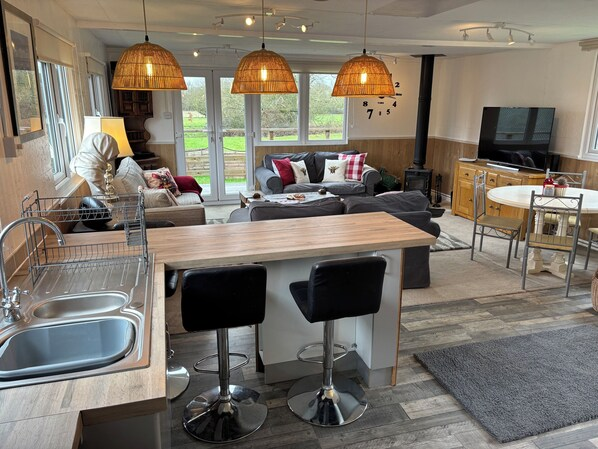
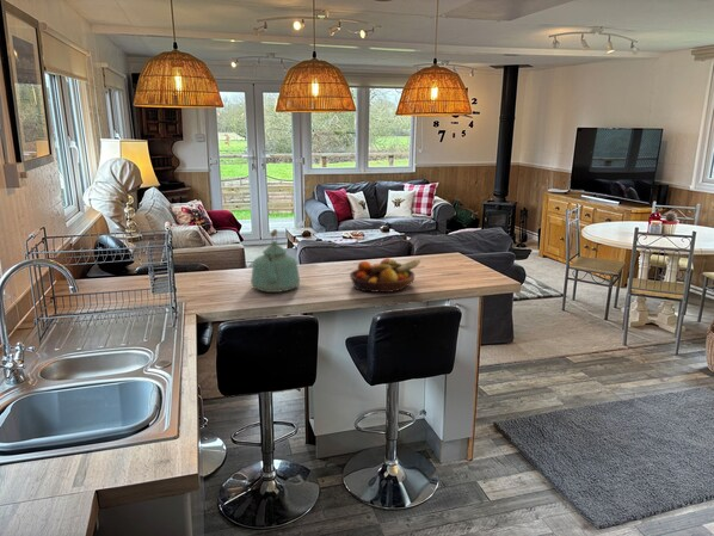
+ kettle [250,228,301,294]
+ fruit bowl [349,257,421,294]
